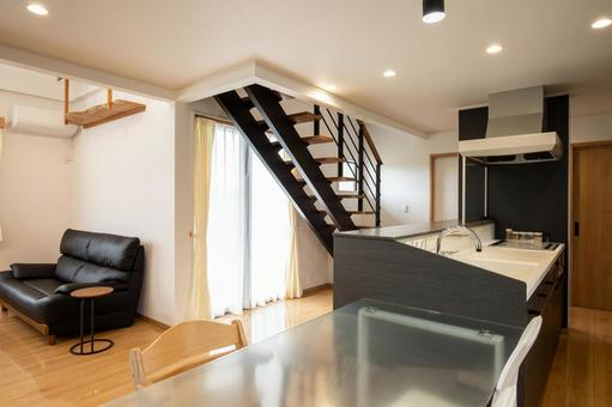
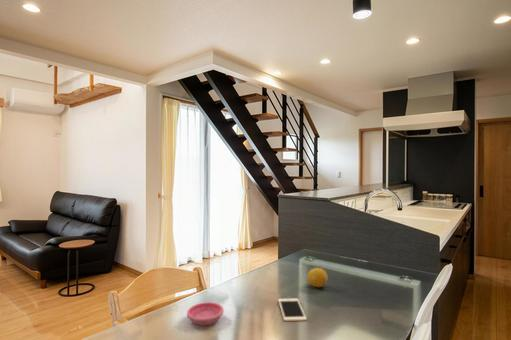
+ fruit [306,267,329,288]
+ cell phone [277,298,307,322]
+ saucer [186,301,225,327]
